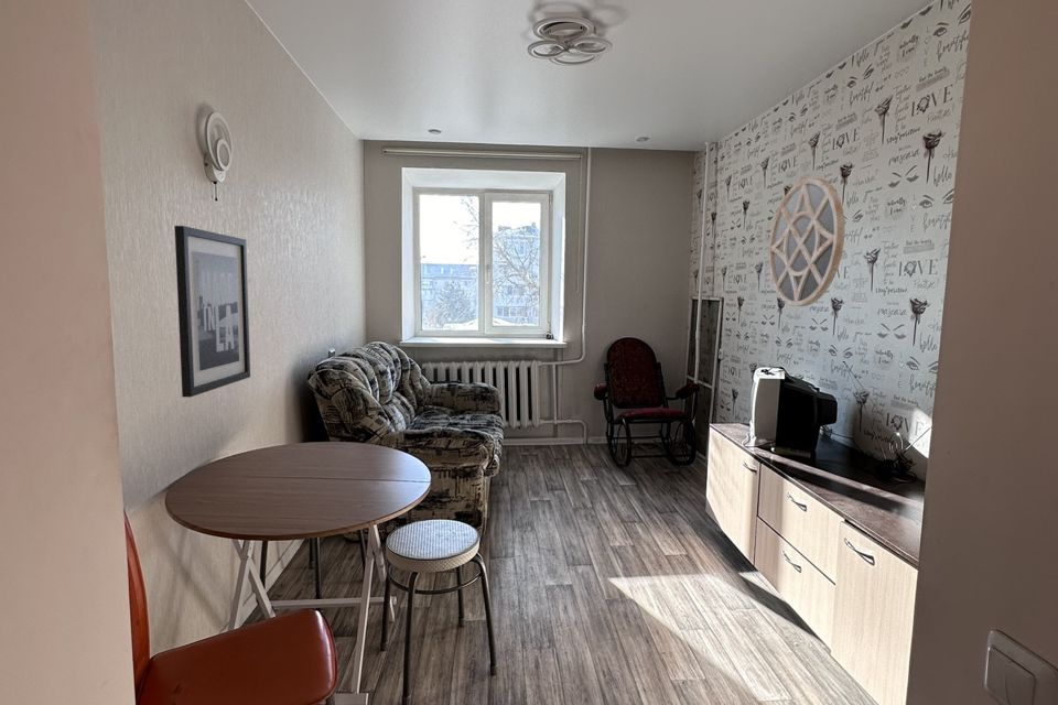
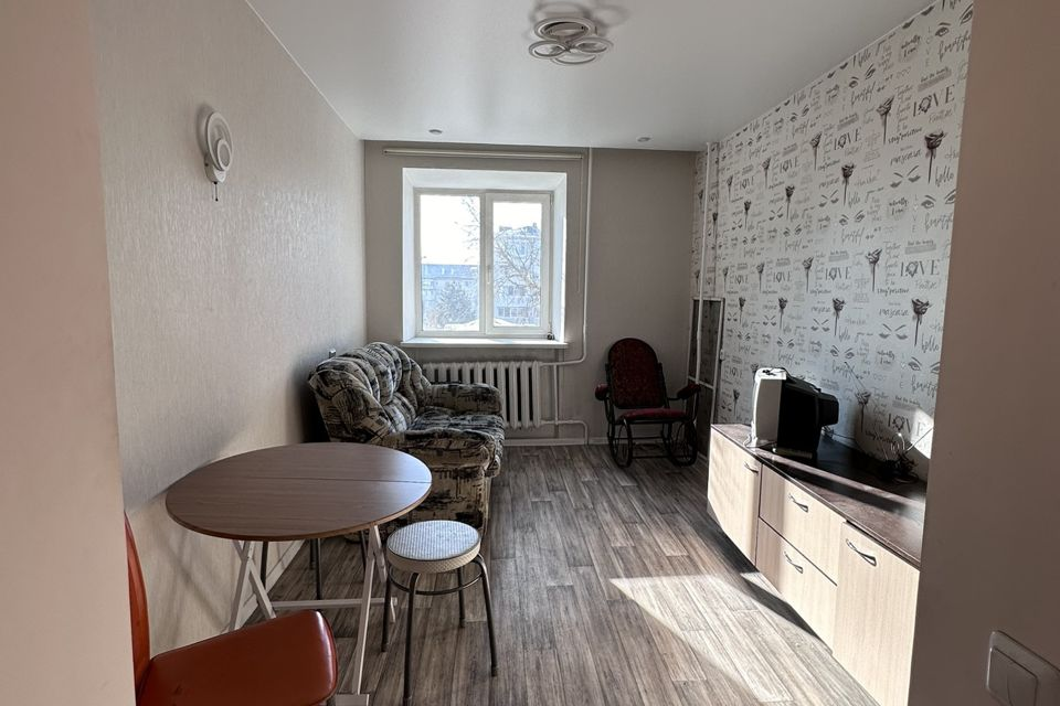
- home mirror [767,177,845,307]
- wall art [173,225,251,398]
